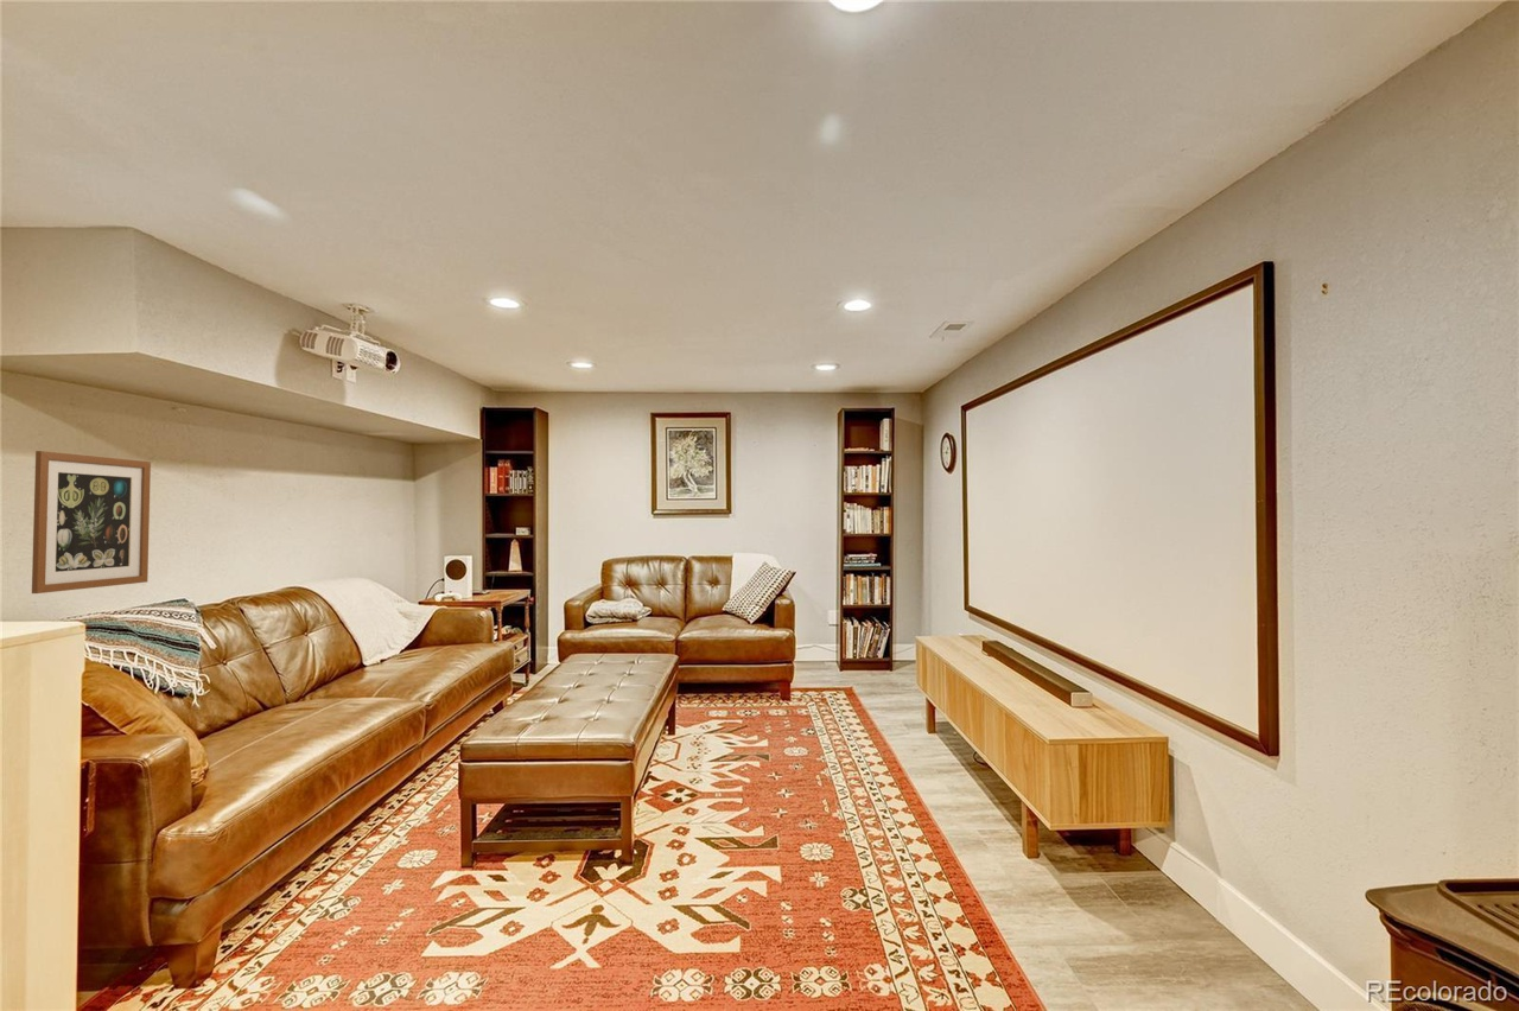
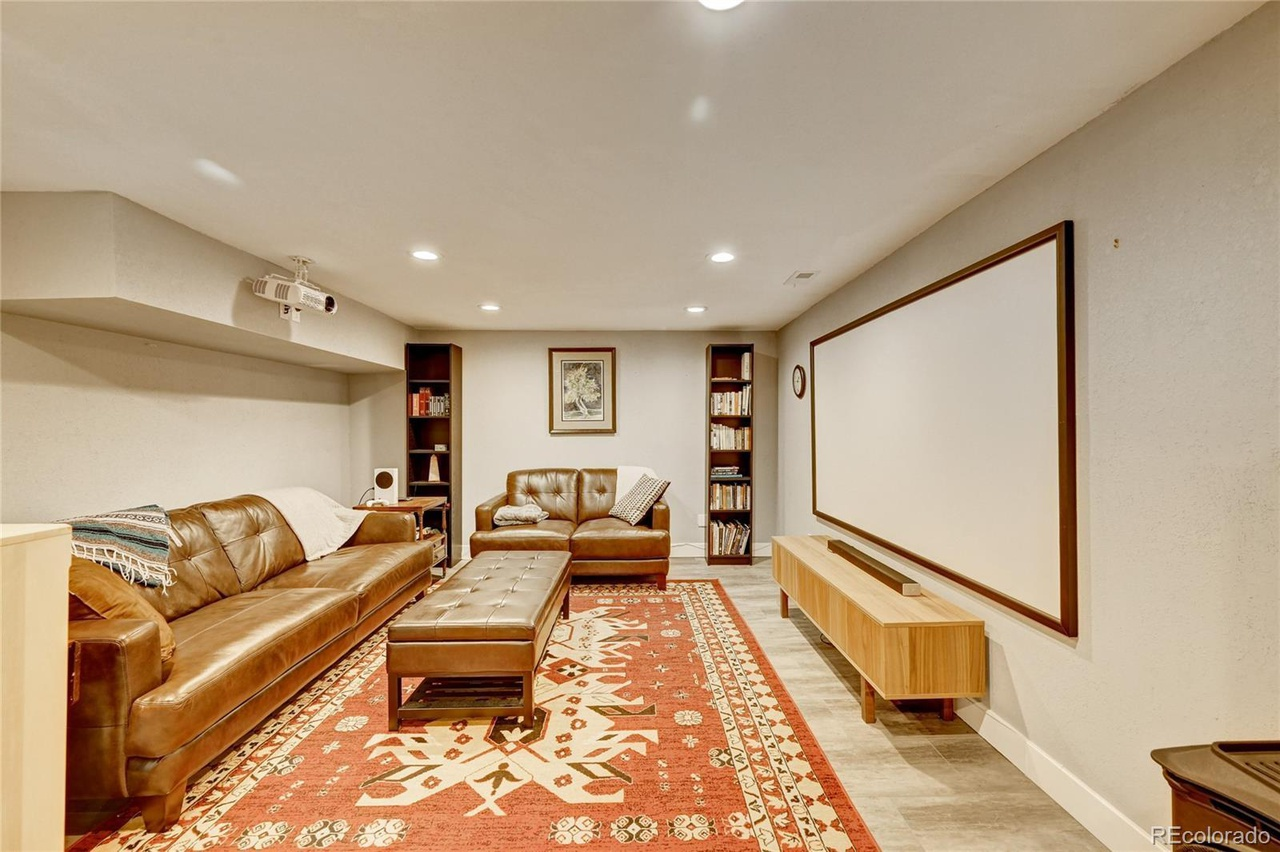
- wall art [31,450,152,594]
